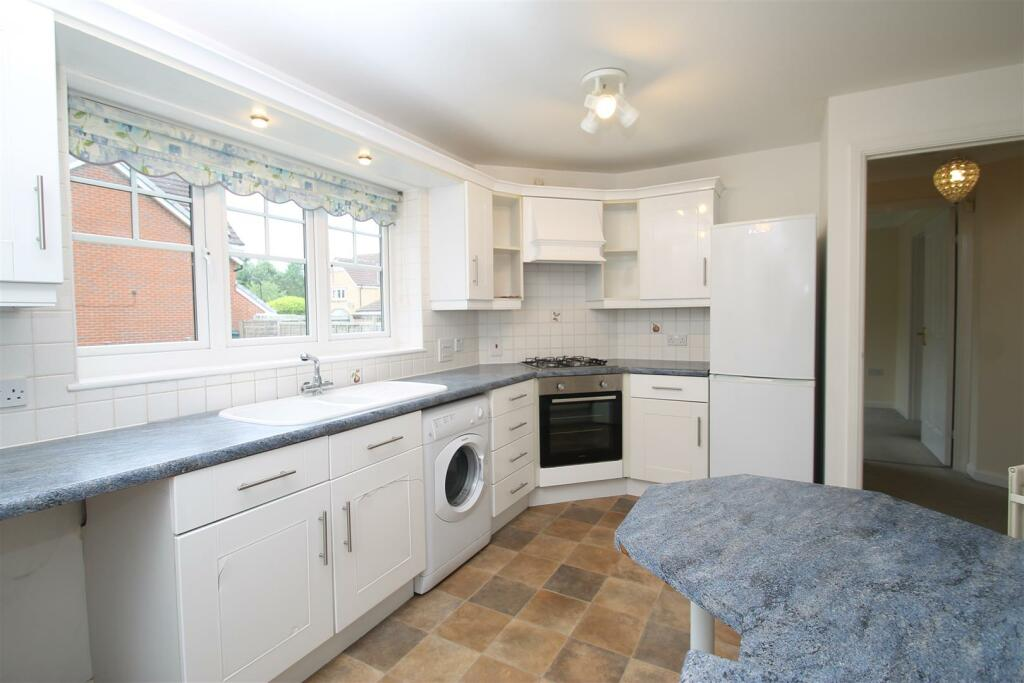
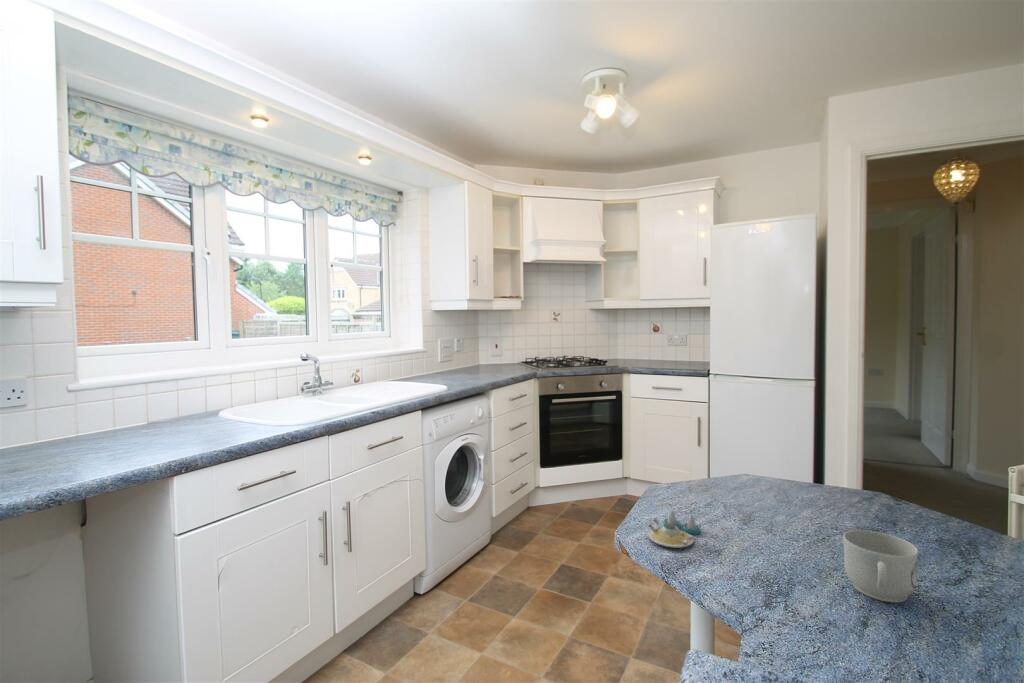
+ mug [842,529,919,603]
+ salt and pepper shaker set [647,509,702,549]
